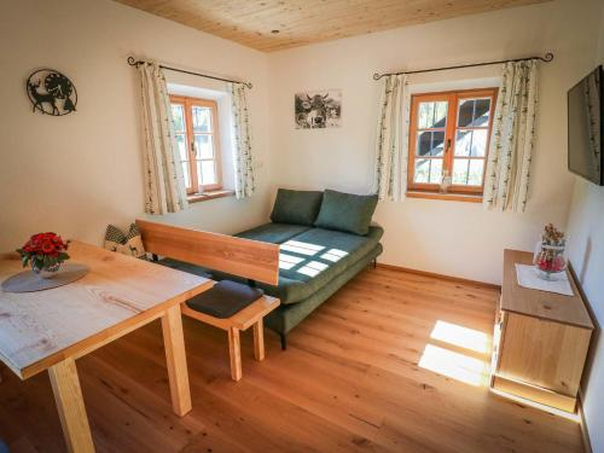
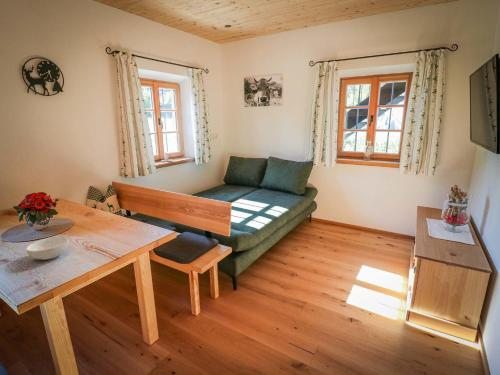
+ cereal bowl [25,236,70,261]
